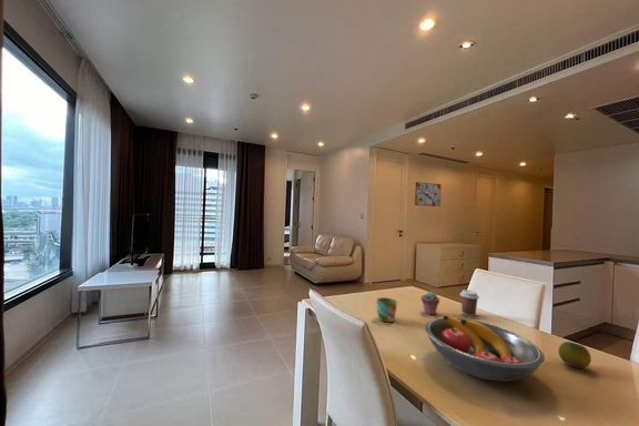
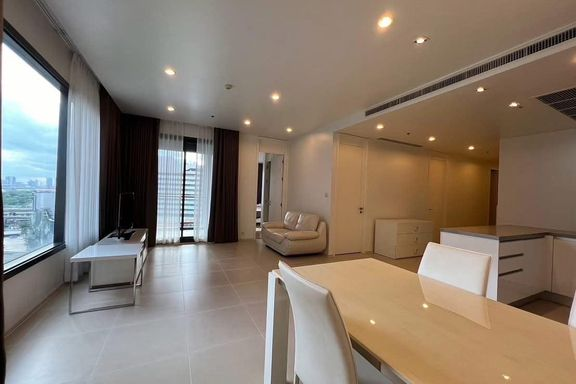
- wall art [414,181,442,207]
- coffee cup [459,288,480,317]
- potted succulent [420,291,440,316]
- fruit [558,341,592,369]
- mug [376,296,398,323]
- fruit bowl [424,314,546,383]
